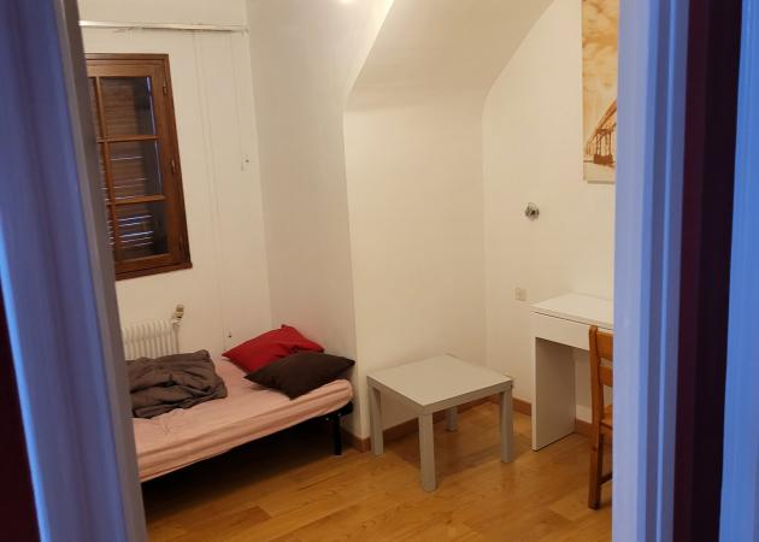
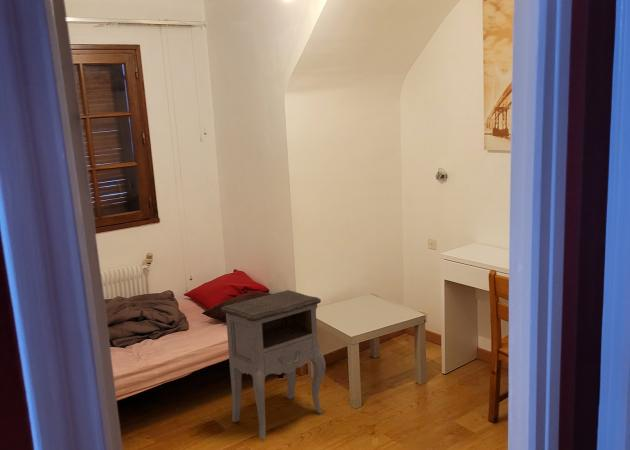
+ nightstand [220,289,327,440]
